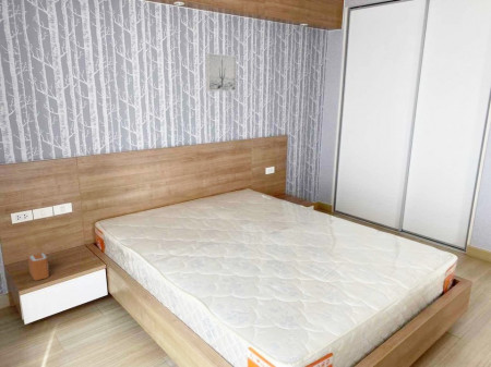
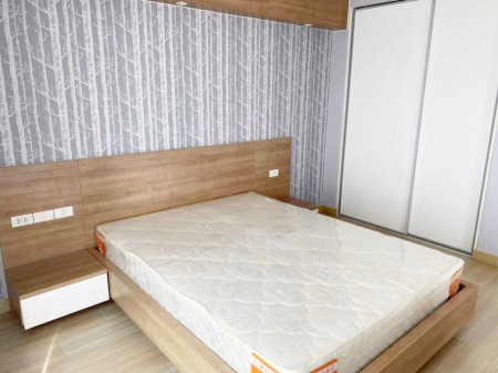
- wall art [205,52,238,93]
- alarm clock [27,253,50,281]
